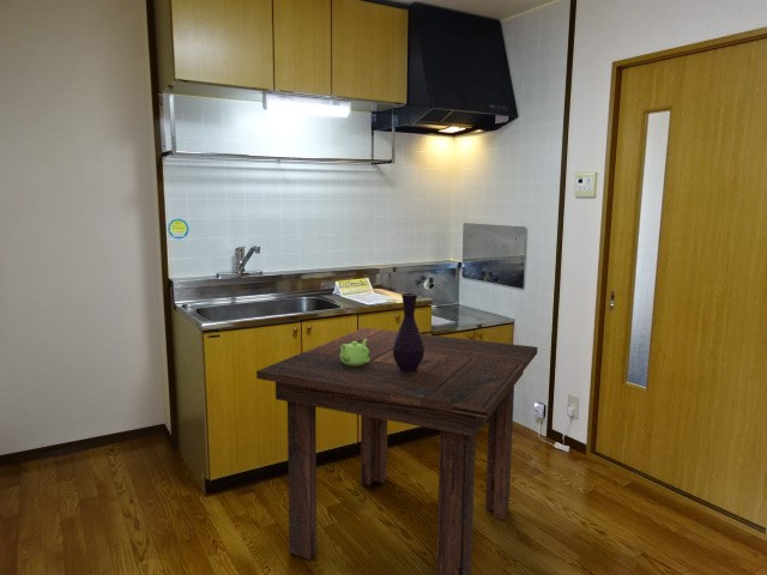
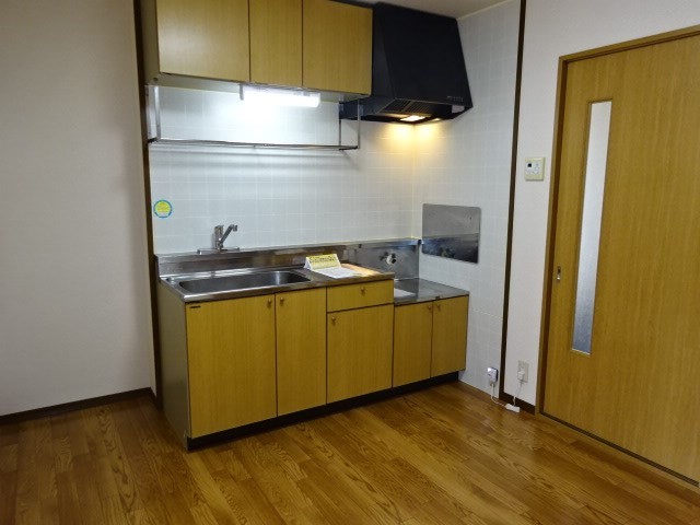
- teapot [339,339,370,367]
- vase [393,292,424,373]
- dining table [255,327,539,575]
